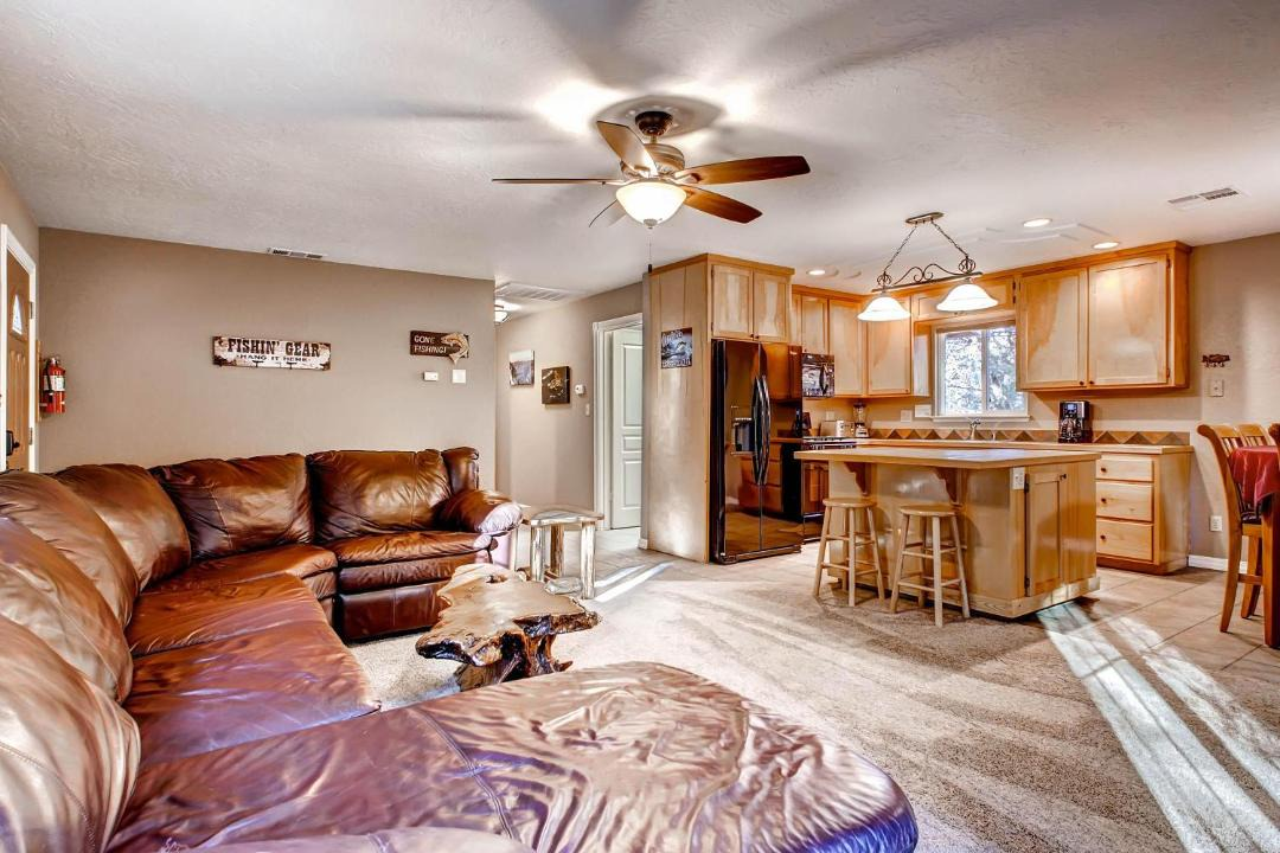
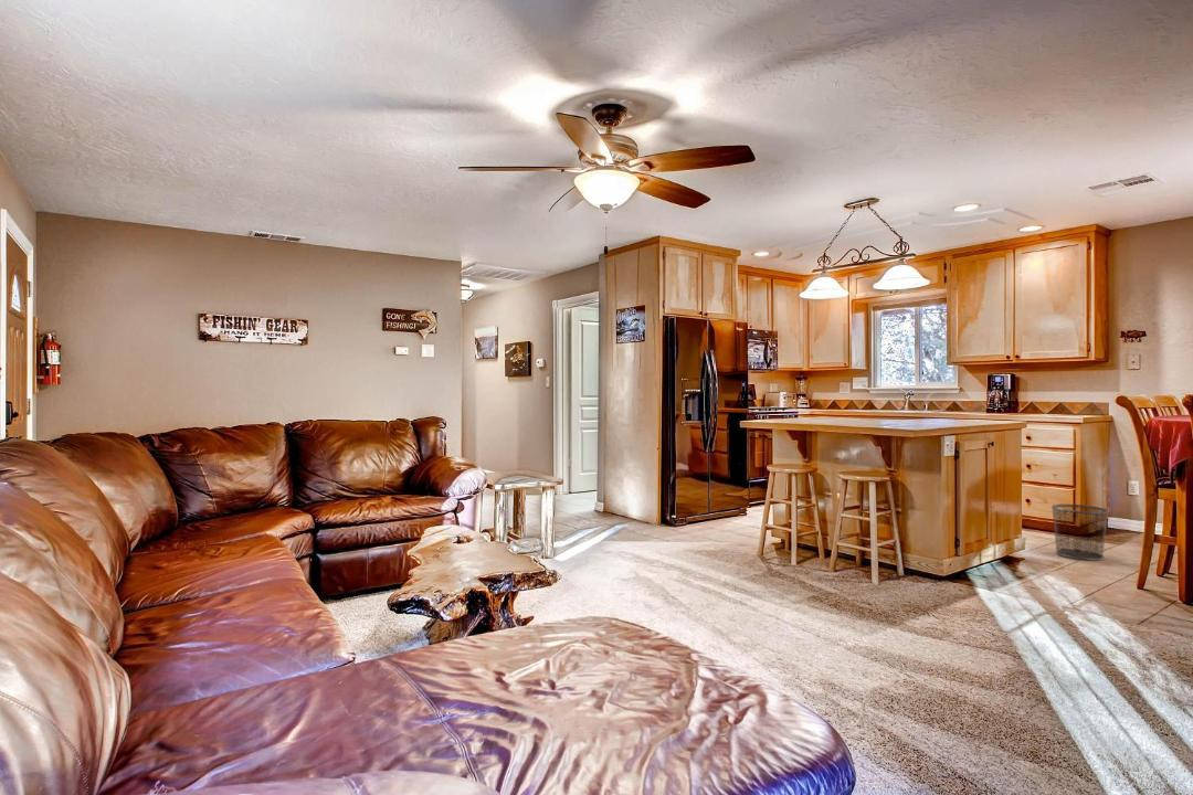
+ waste bin [1051,504,1110,562]
